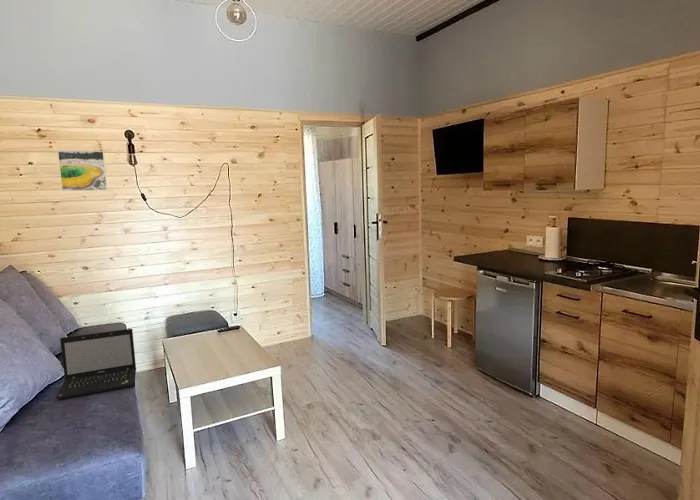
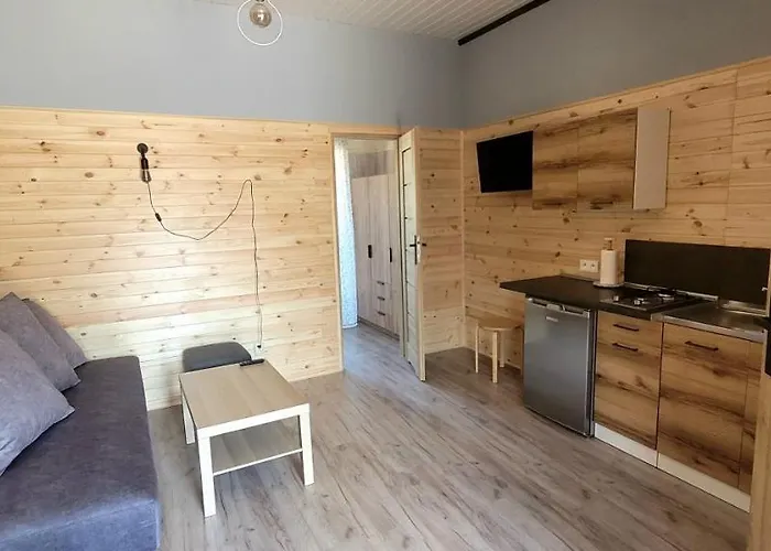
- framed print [57,150,108,192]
- laptop [55,328,137,400]
